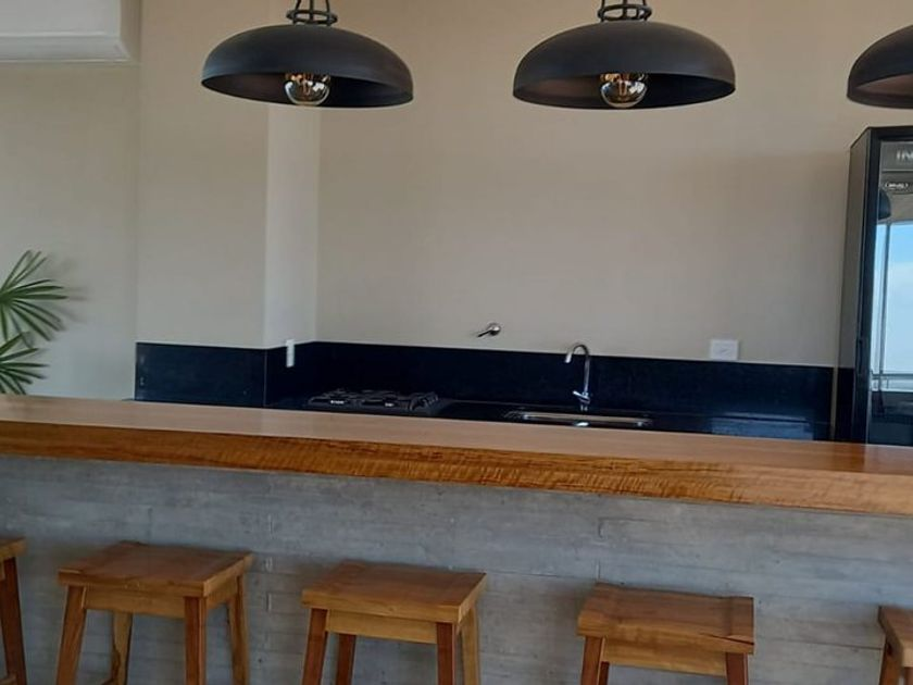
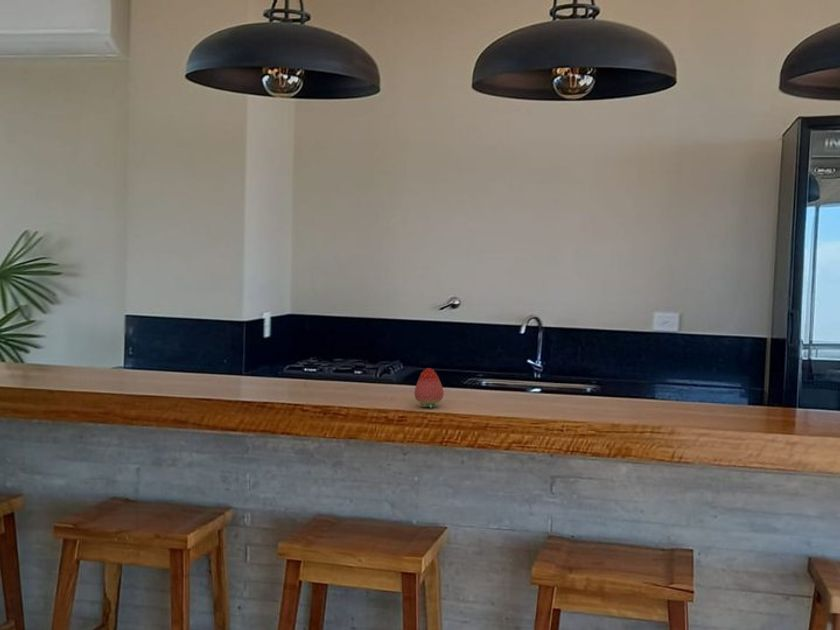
+ fruit [413,367,445,408]
